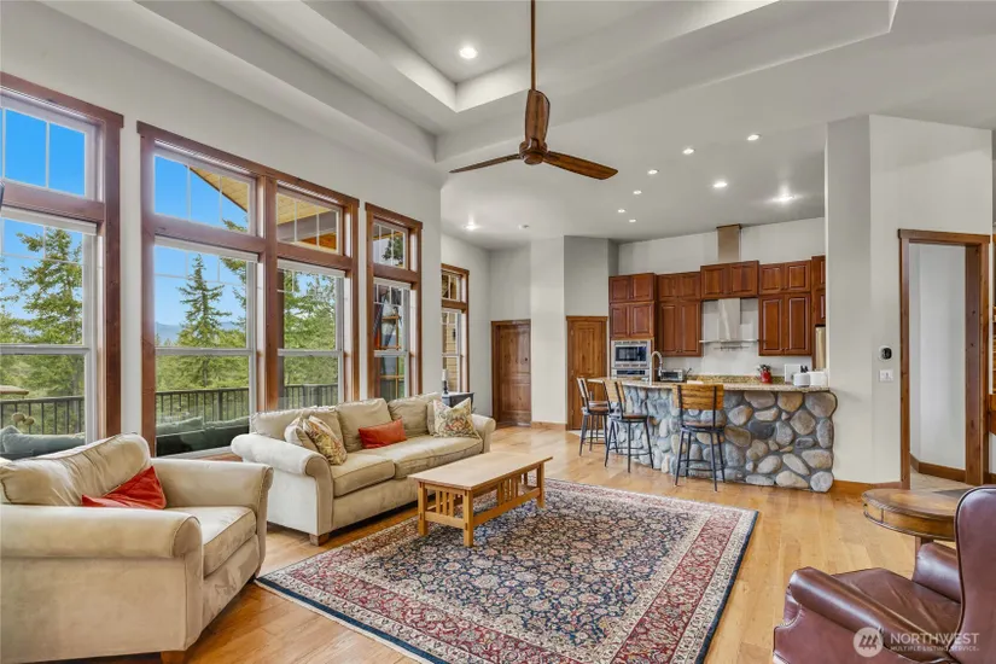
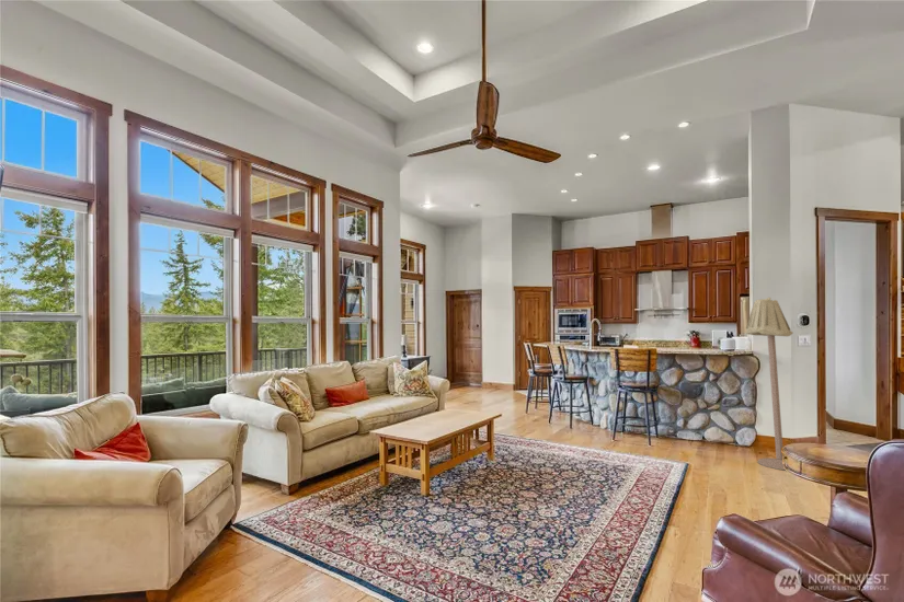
+ floor lamp [745,297,794,472]
